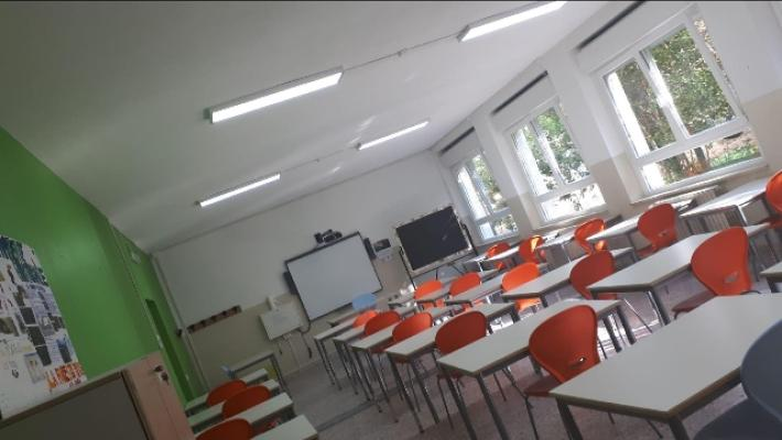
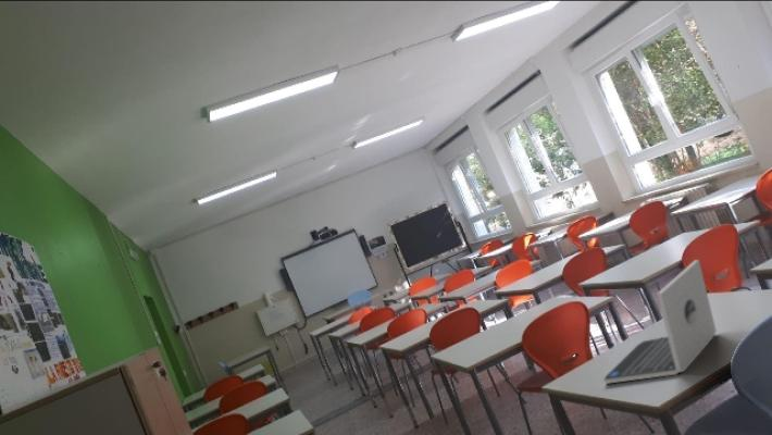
+ laptop [602,259,718,385]
